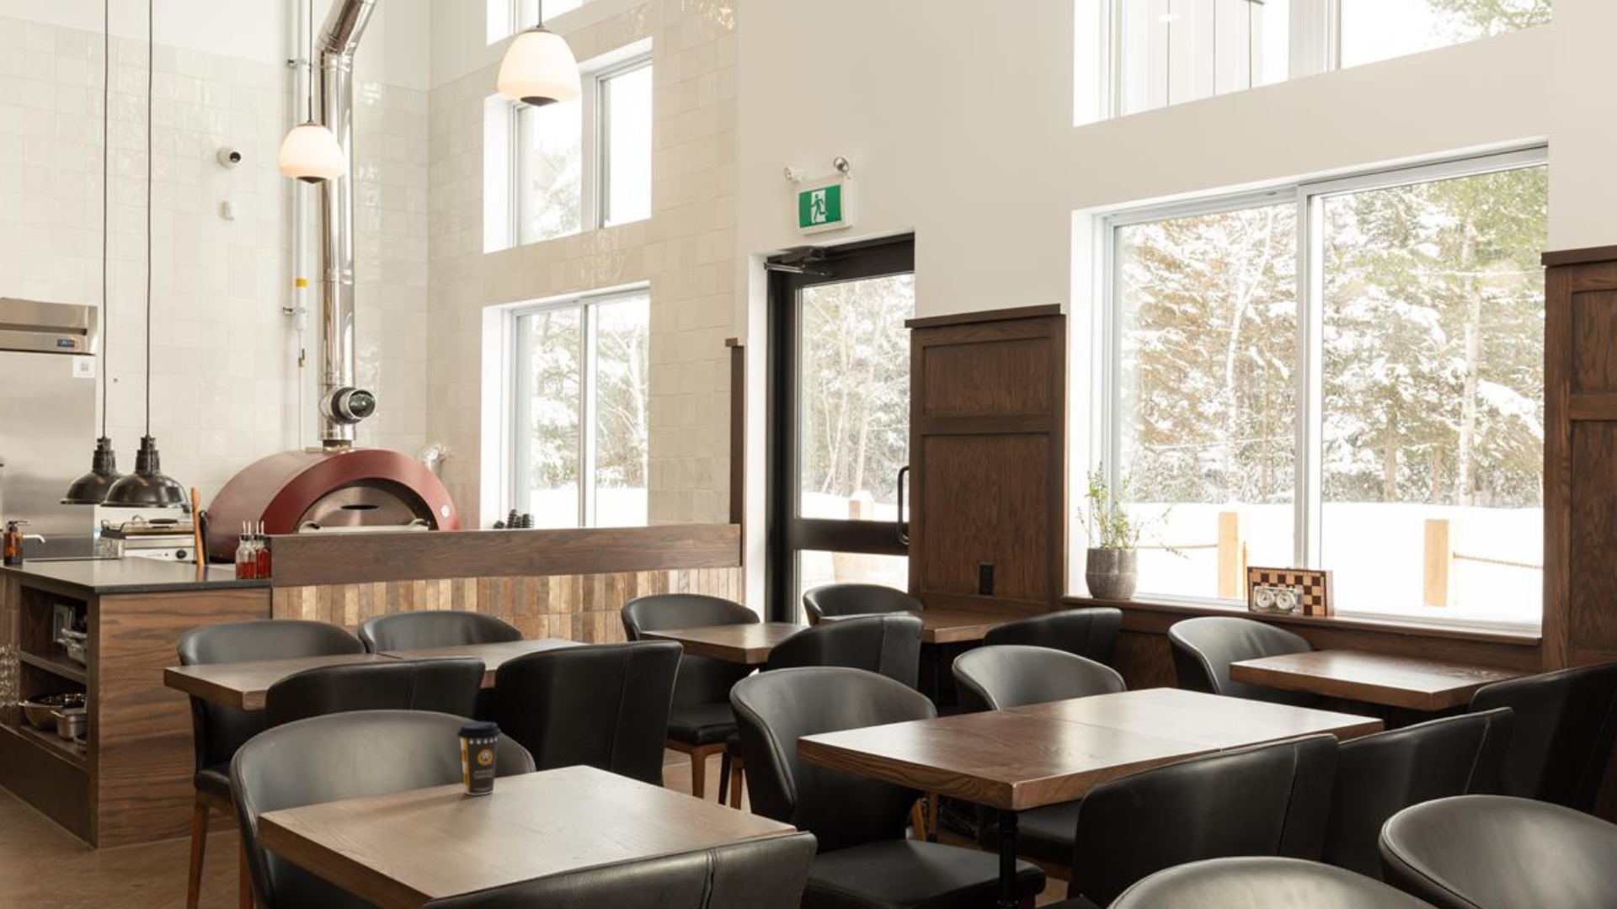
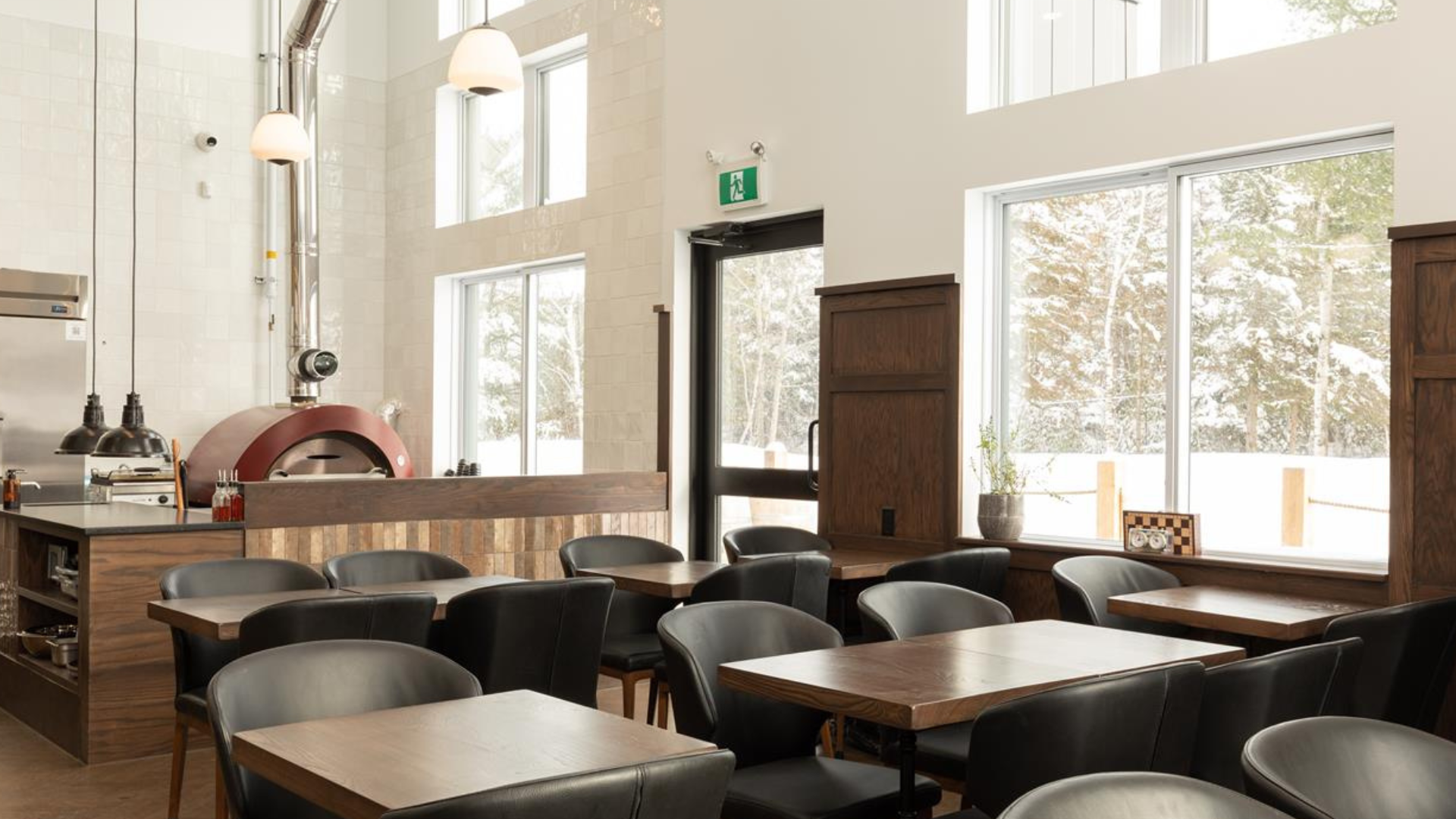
- coffee cup [456,720,502,796]
